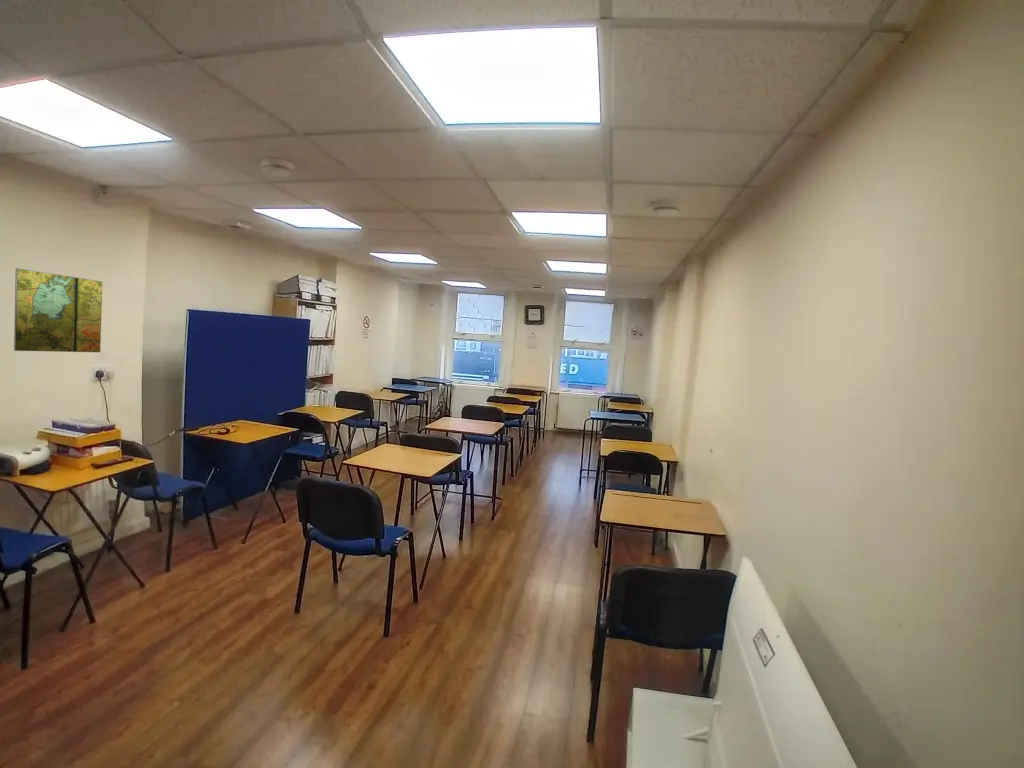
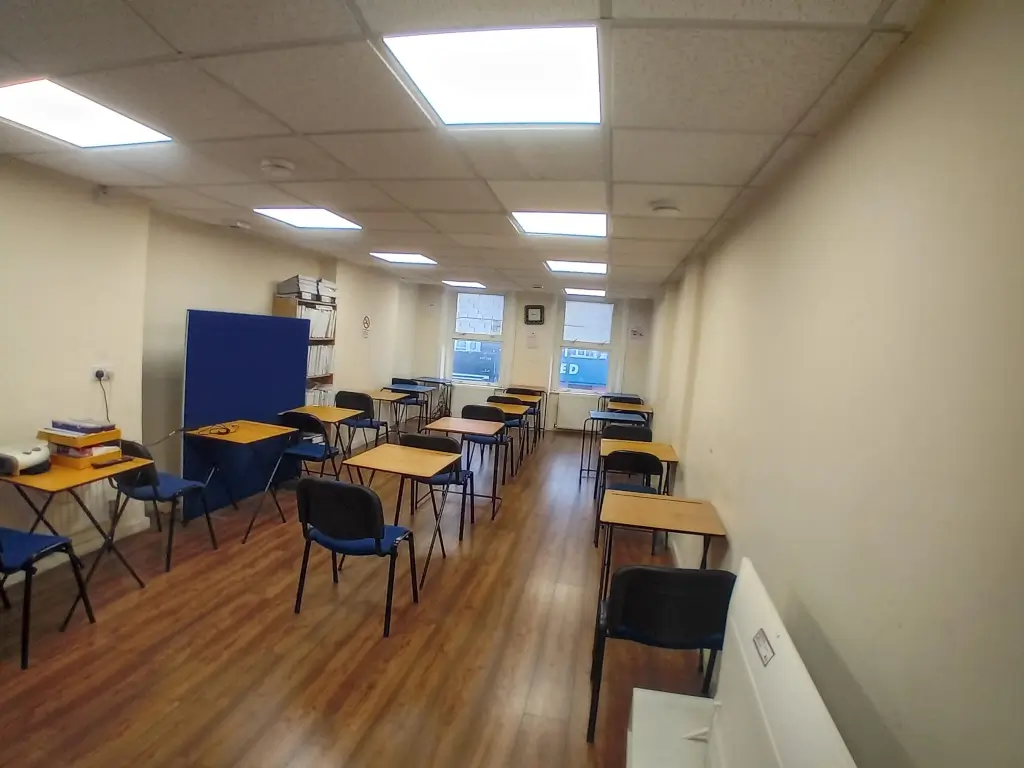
- map [13,267,103,353]
